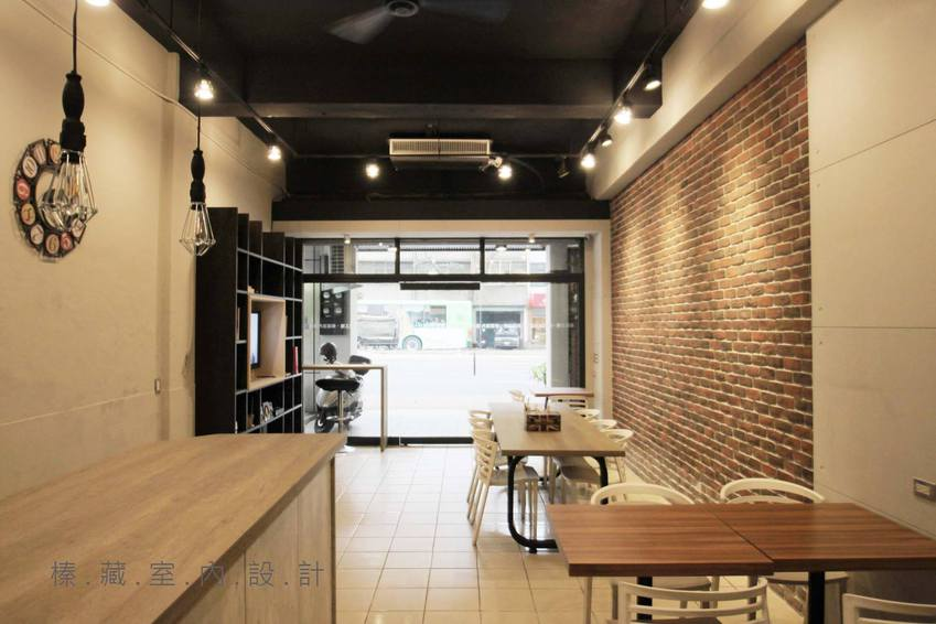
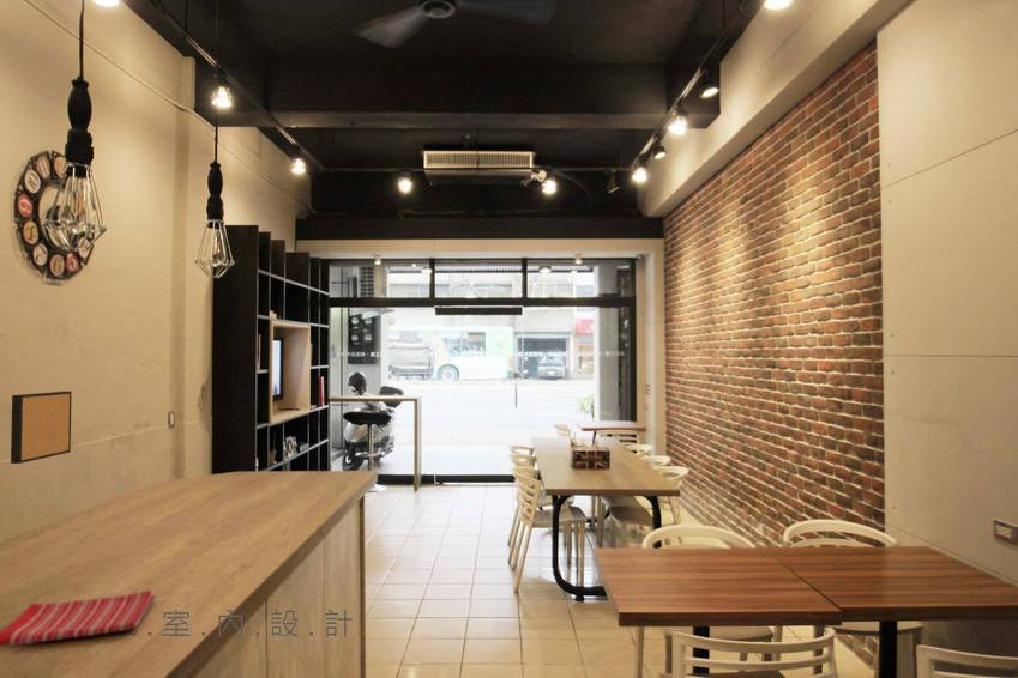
+ dish towel [0,589,156,648]
+ wall art [10,391,73,465]
